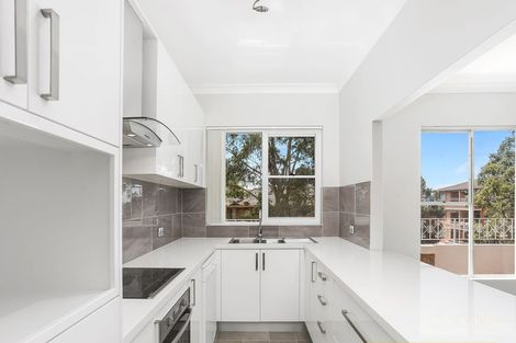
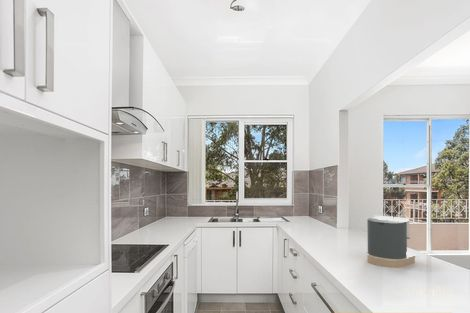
+ coffee maker [366,213,417,268]
